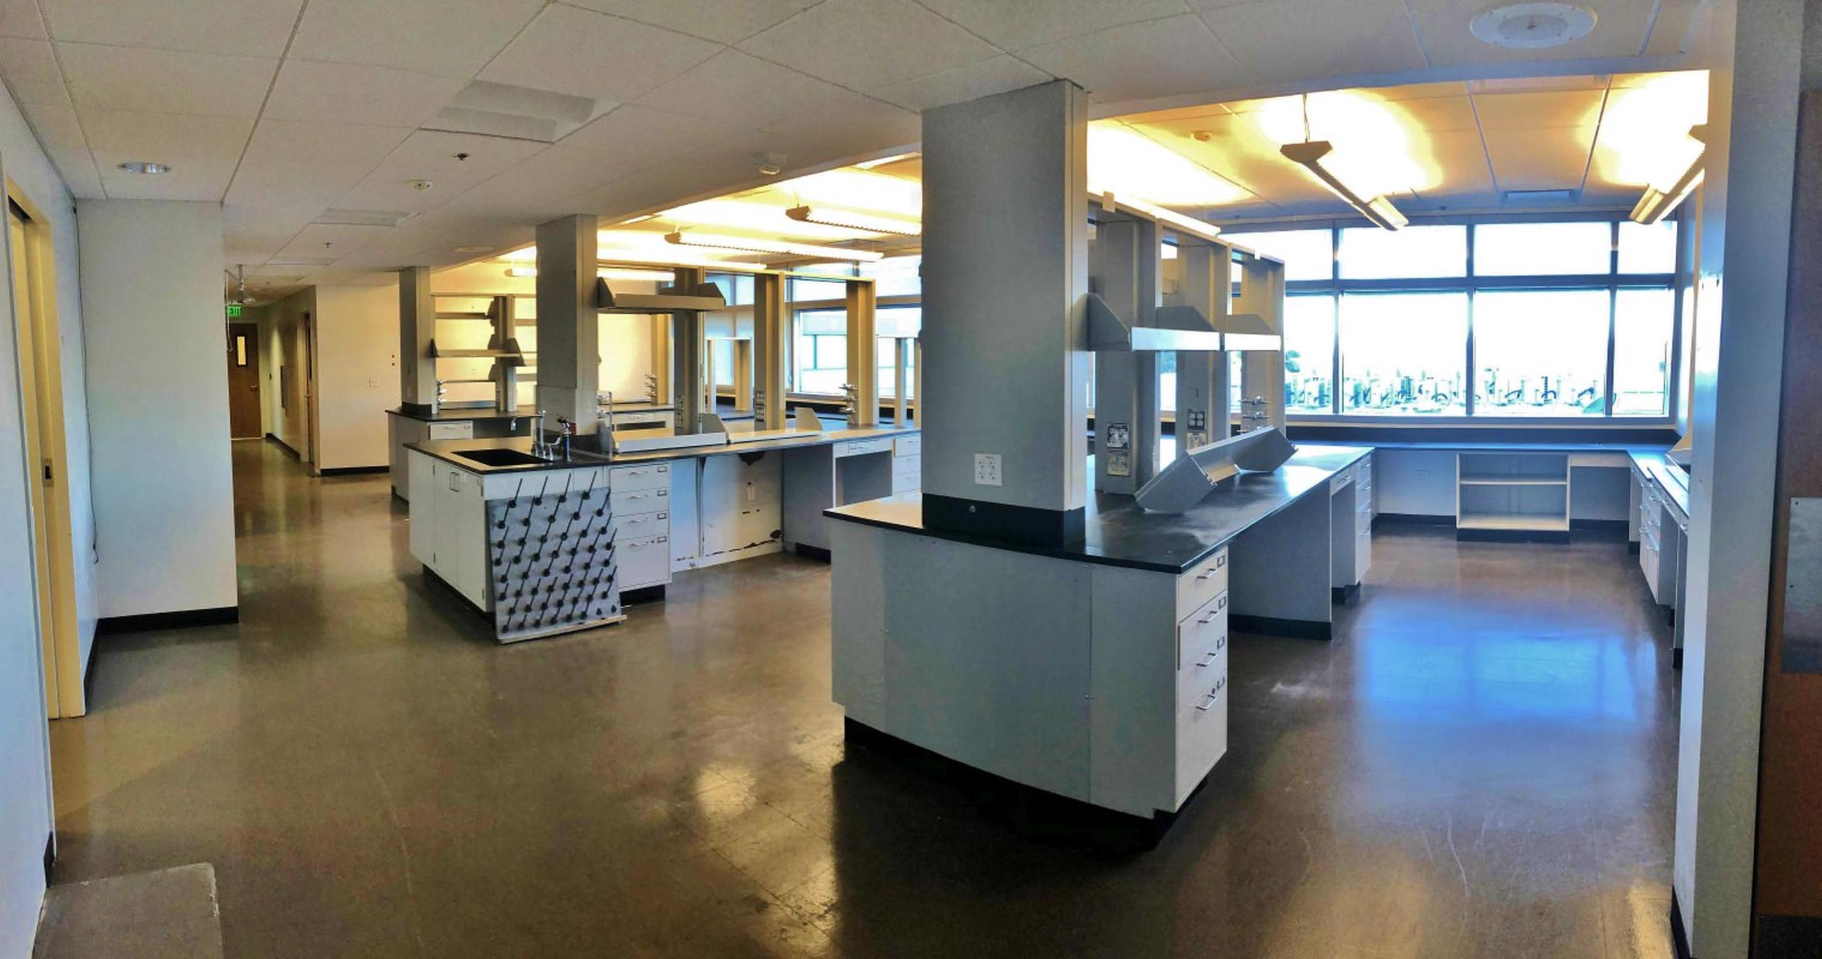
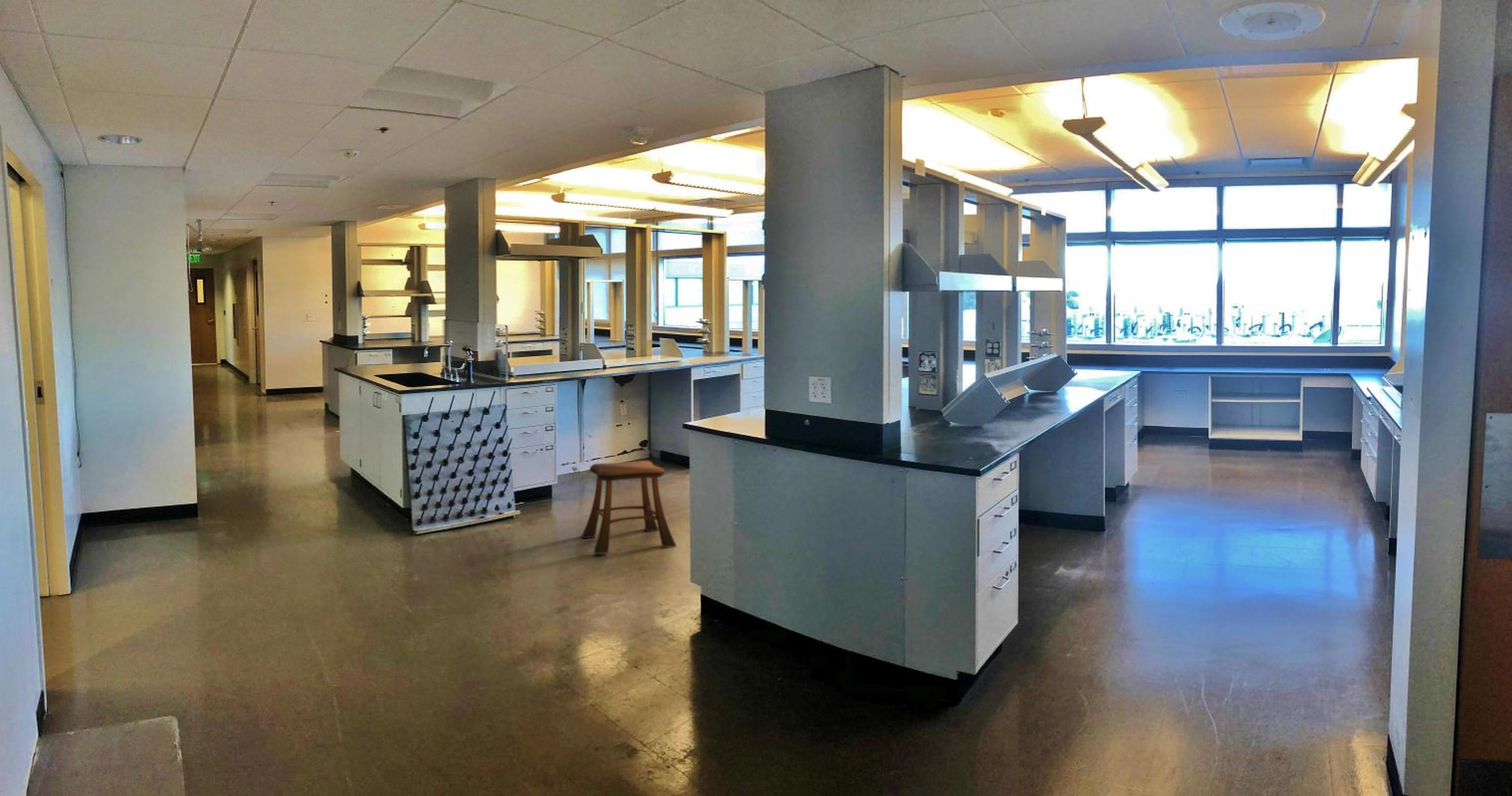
+ stool [581,460,677,555]
